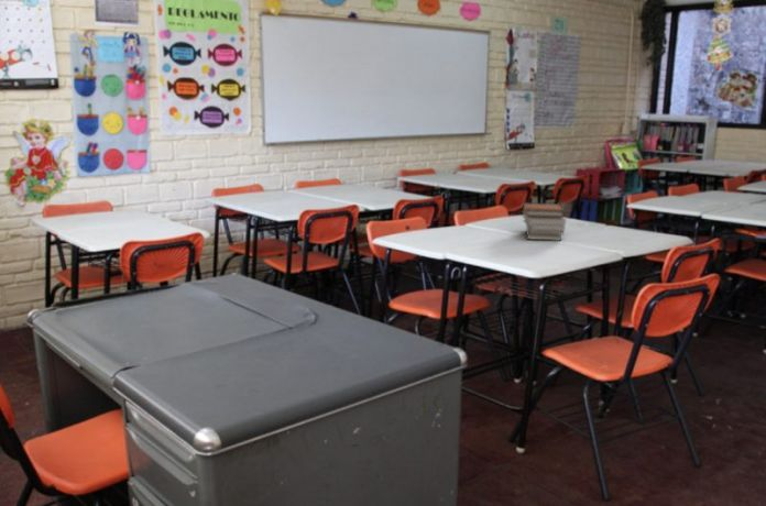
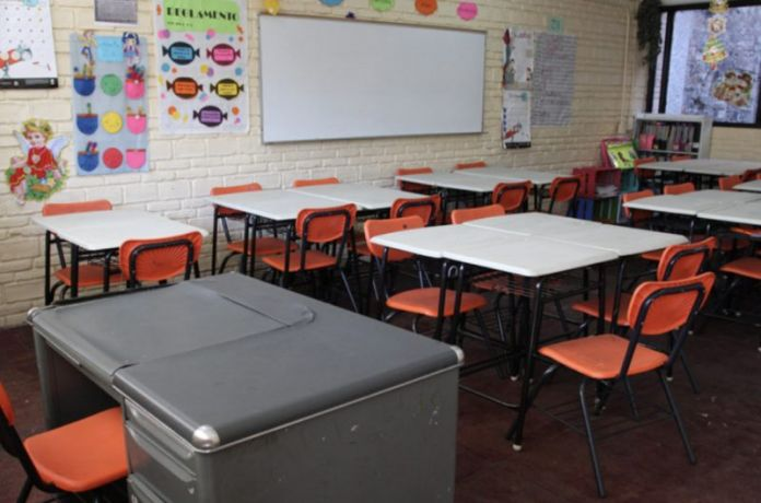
- book stack [521,201,567,242]
